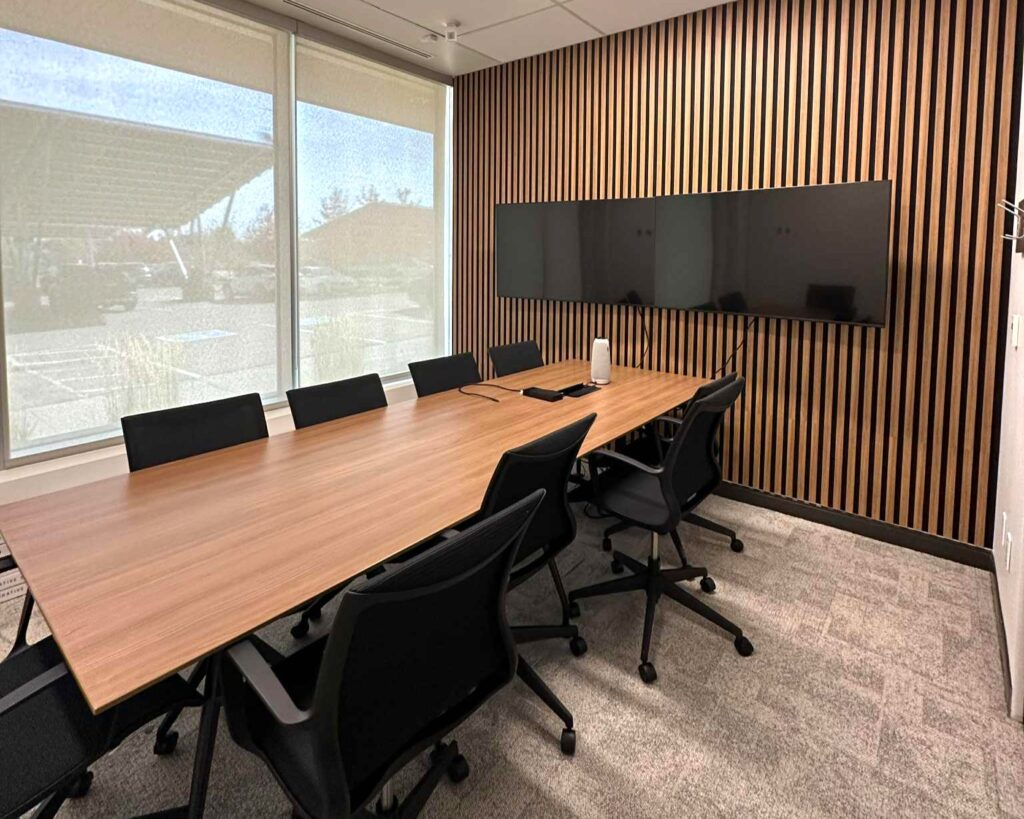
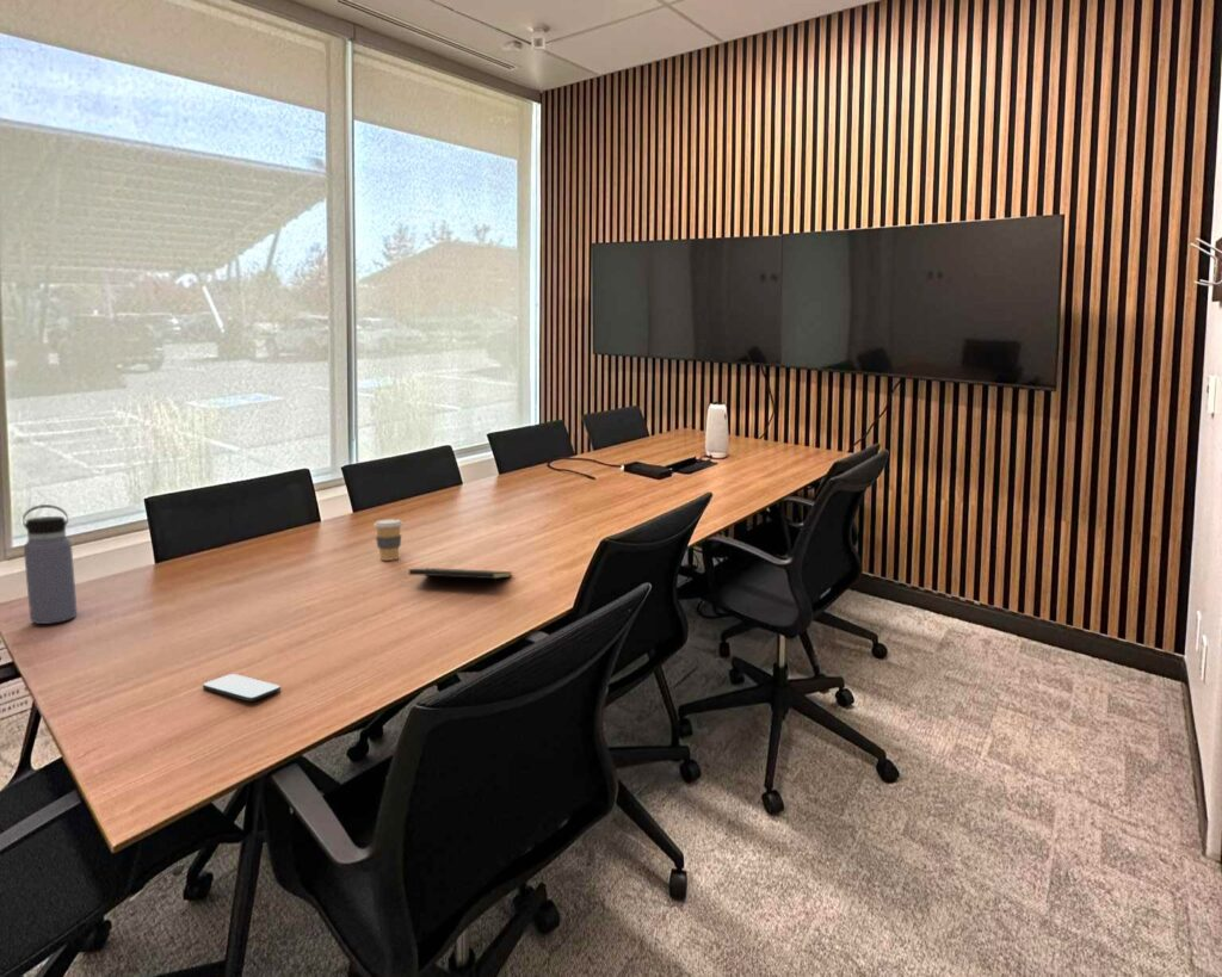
+ smartphone [202,673,282,703]
+ water bottle [21,503,79,625]
+ coffee cup [372,518,405,562]
+ notepad [408,567,514,590]
